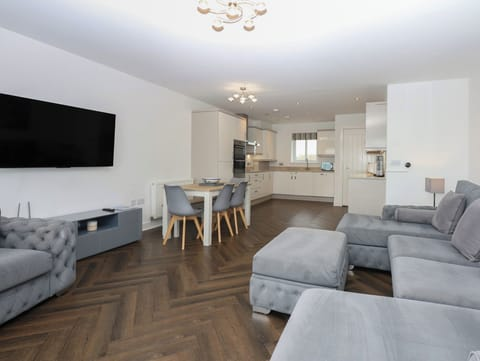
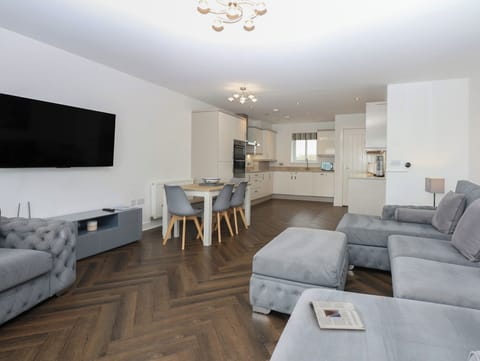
+ magazine [308,300,366,331]
